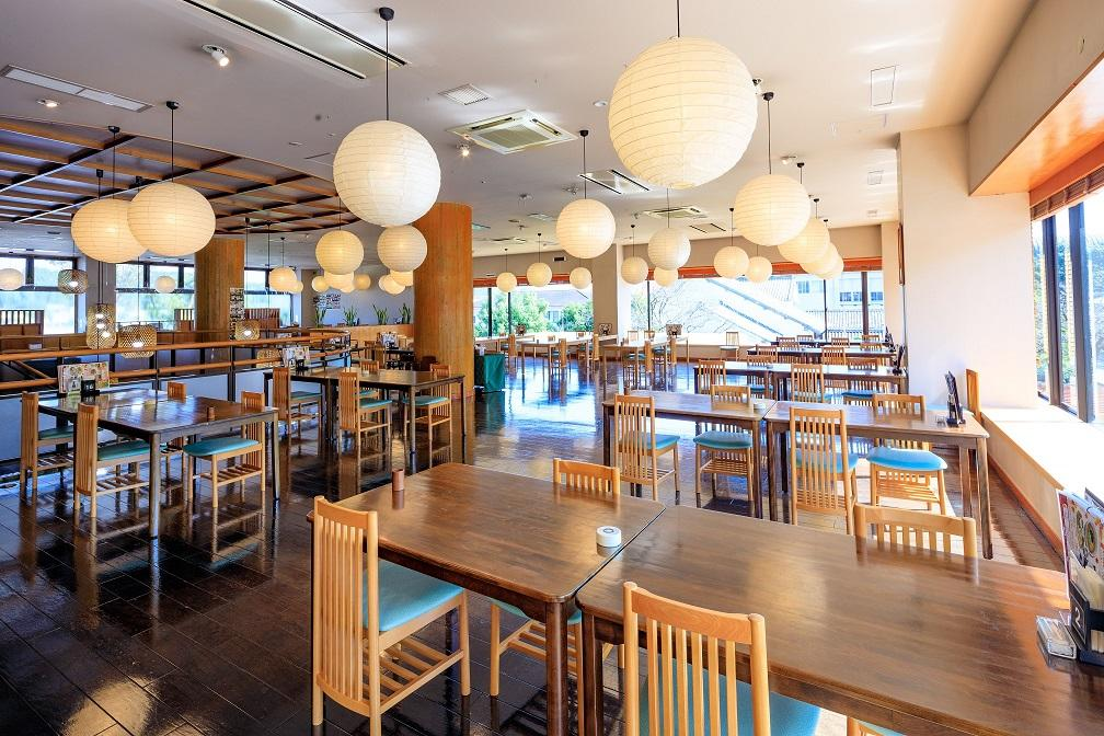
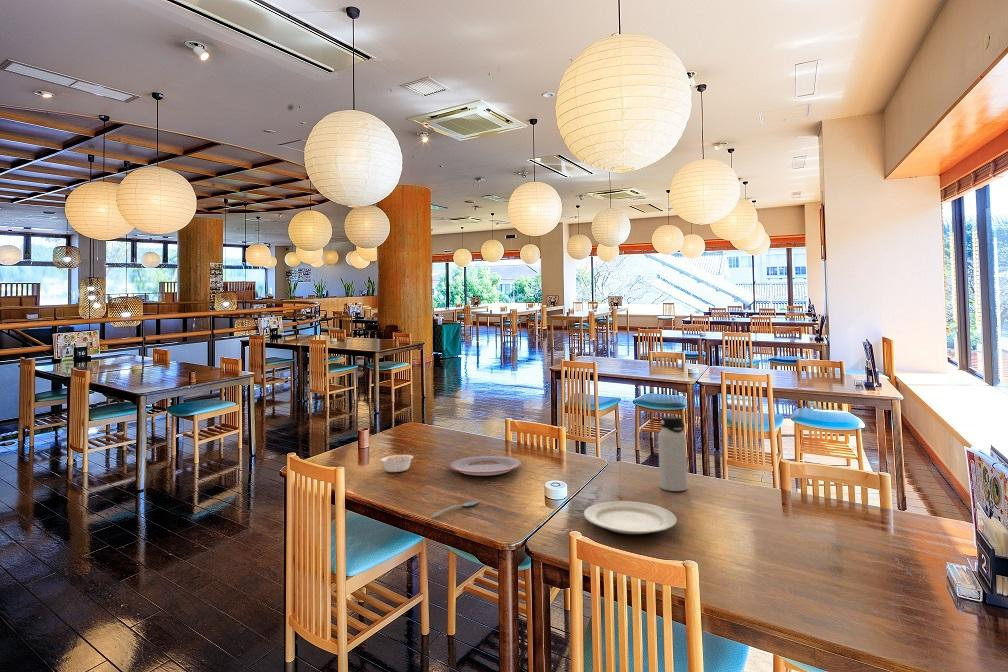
+ plate [448,455,522,477]
+ water bottle [657,415,688,492]
+ chinaware [583,500,678,535]
+ legume [380,453,421,473]
+ spoon [430,500,480,519]
